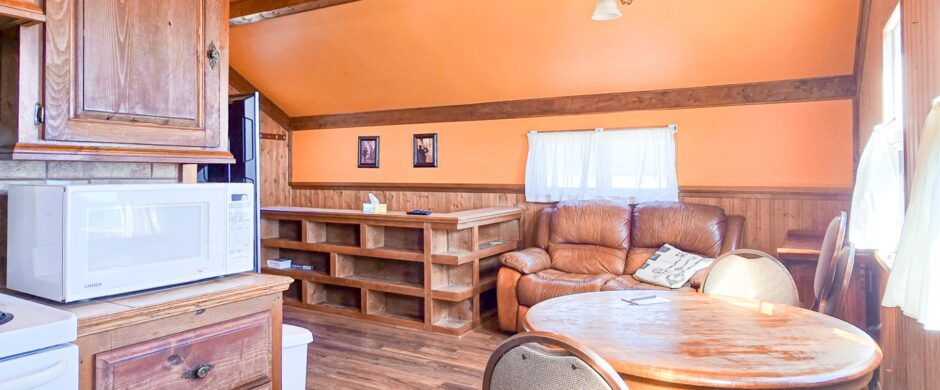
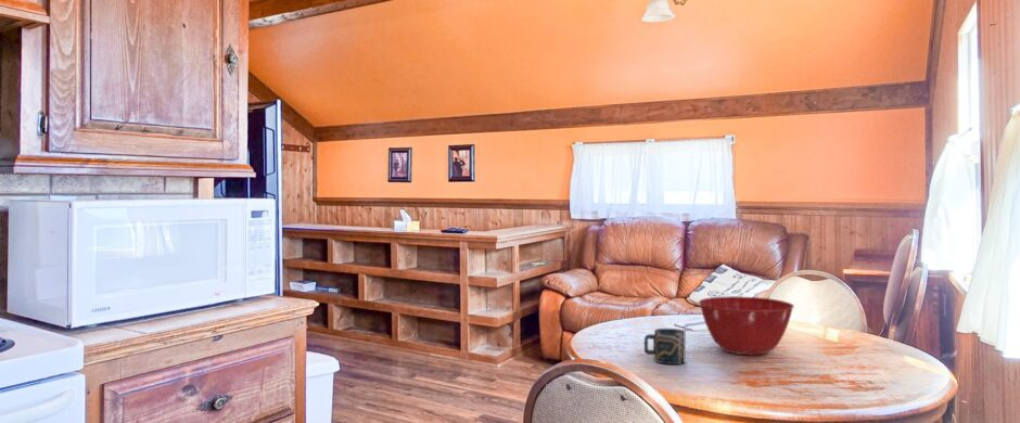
+ cup [643,328,686,366]
+ mixing bowl [698,295,795,356]
